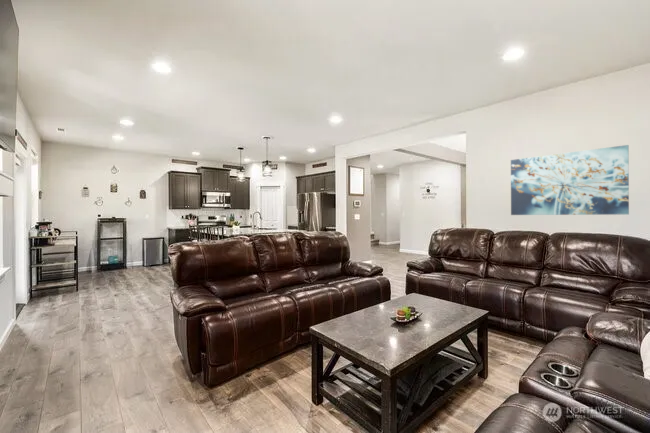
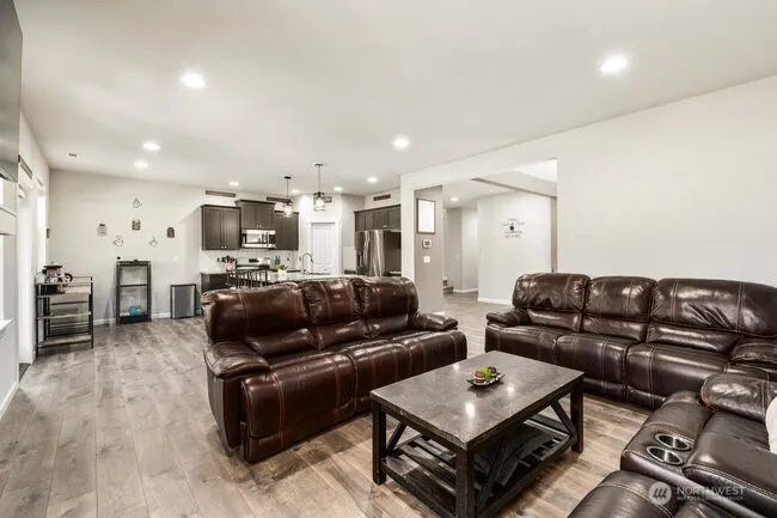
- wall art [510,144,630,216]
